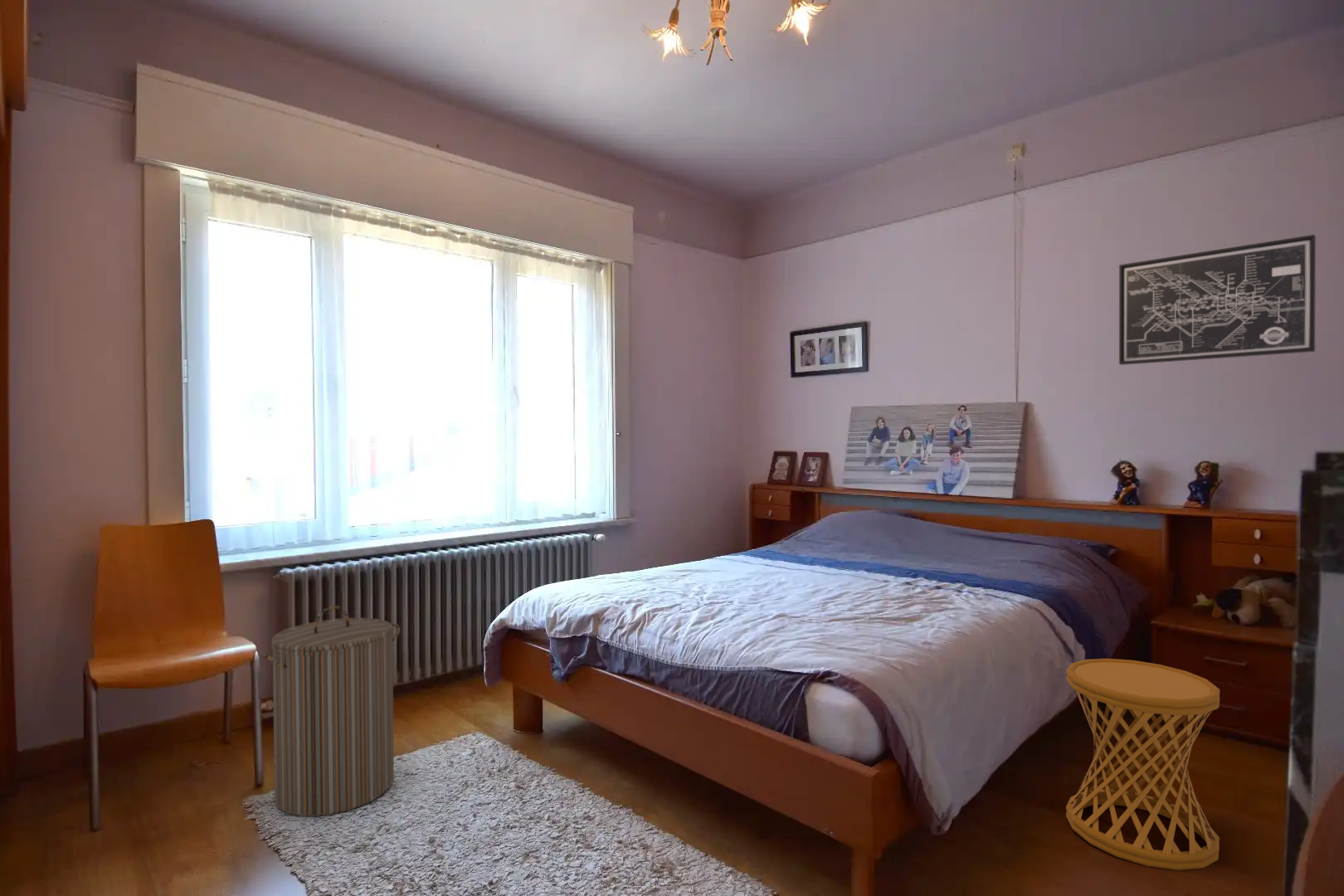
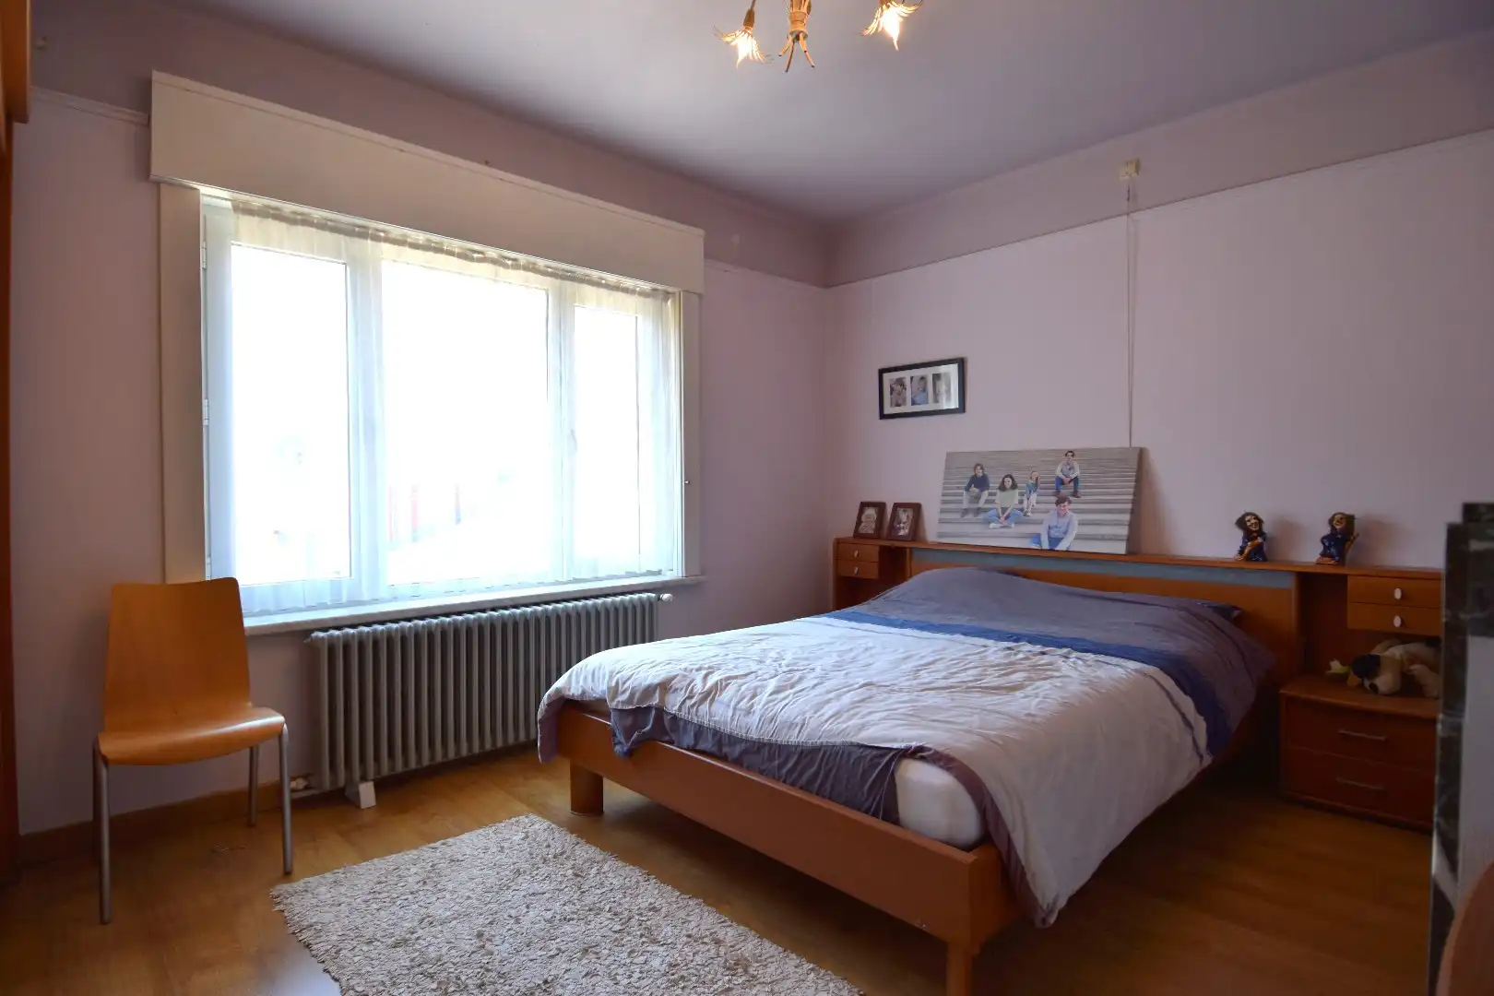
- side table [1065,658,1220,871]
- wall art [1118,234,1317,366]
- laundry hamper [258,605,401,817]
